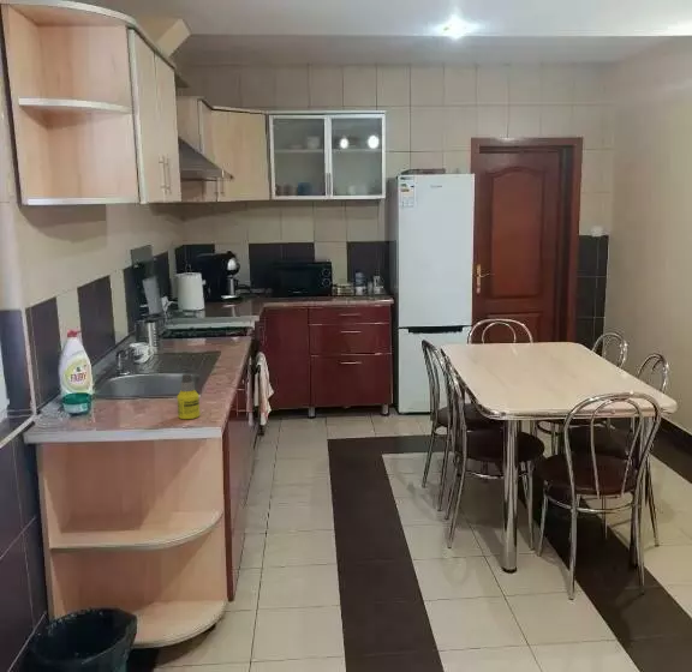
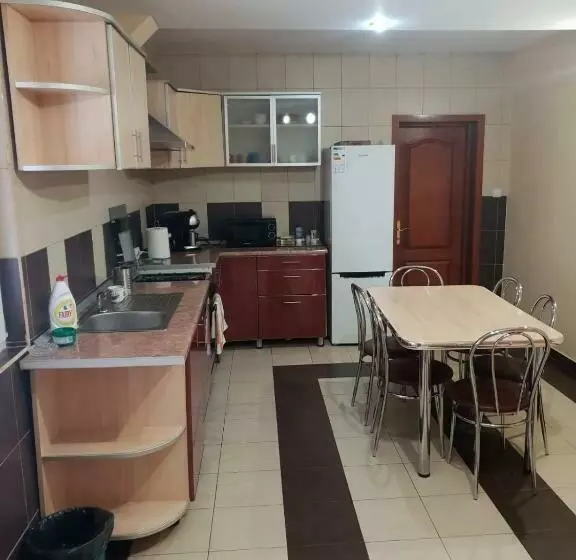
- bottle [177,373,201,420]
